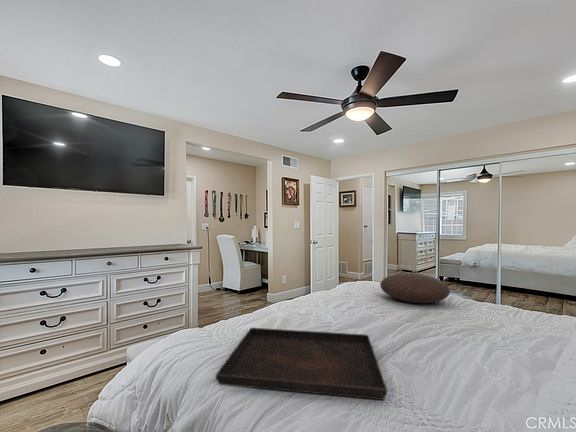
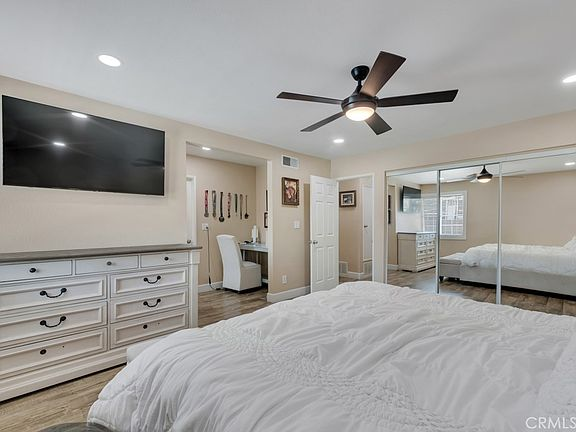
- cushion [379,272,451,304]
- serving tray [215,327,388,401]
